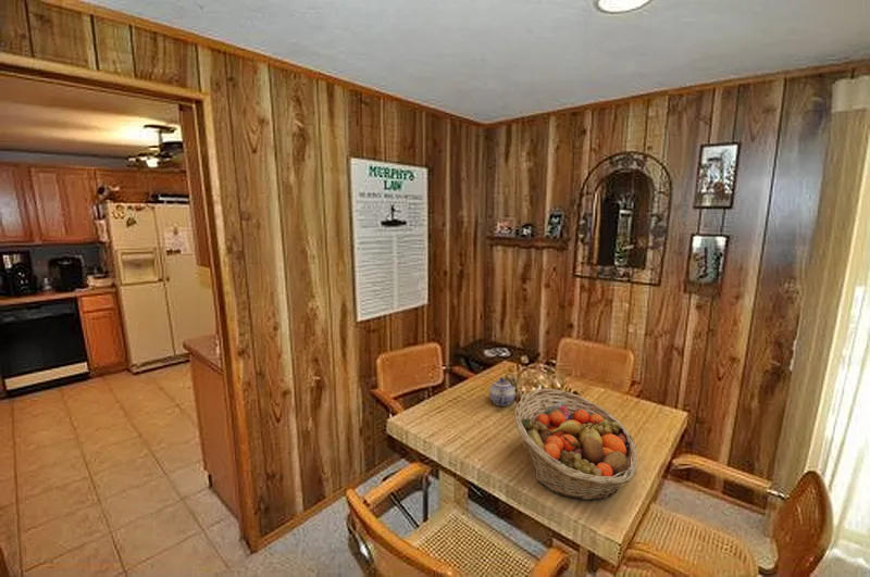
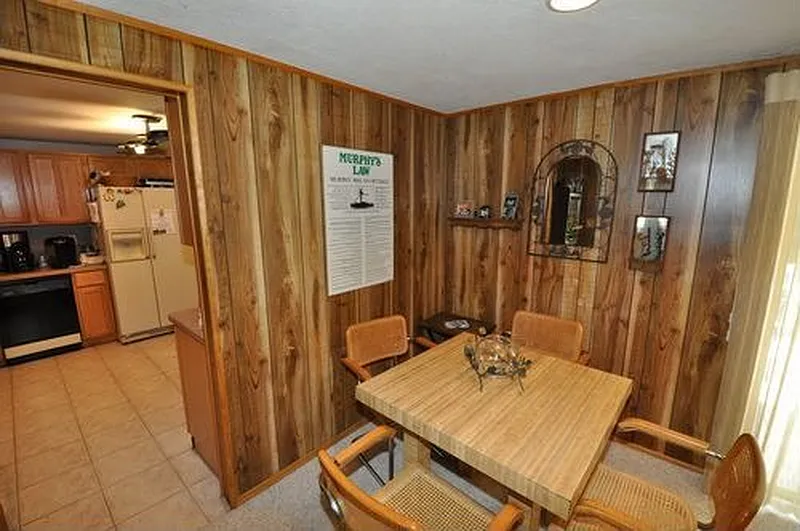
- teapot [488,376,517,406]
- fruit basket [513,388,638,502]
